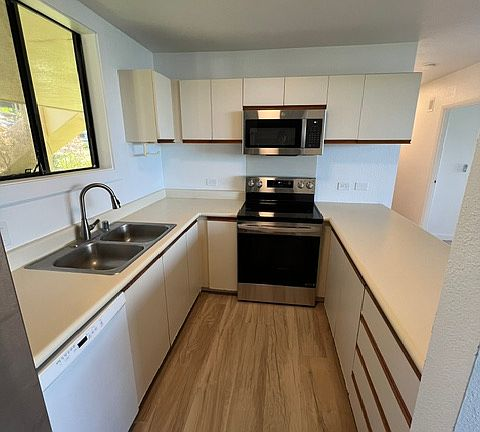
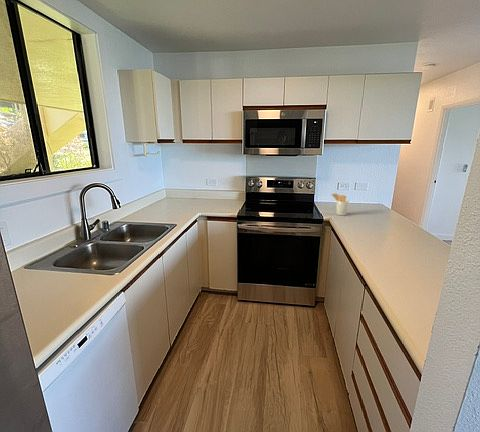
+ utensil holder [330,192,349,216]
